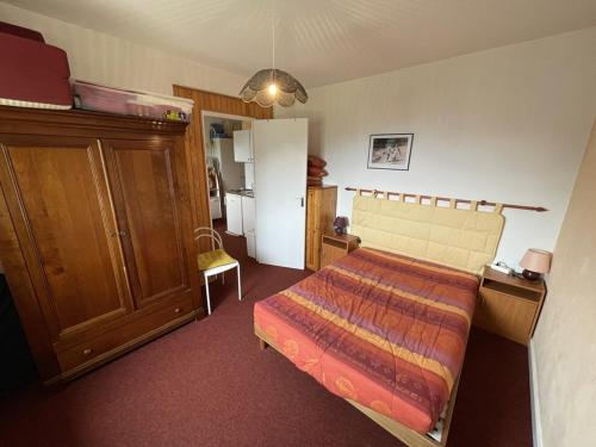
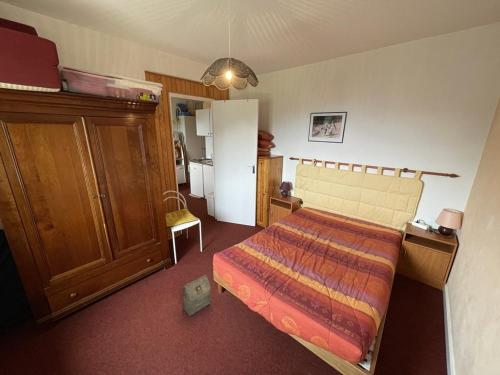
+ bag [182,275,212,317]
